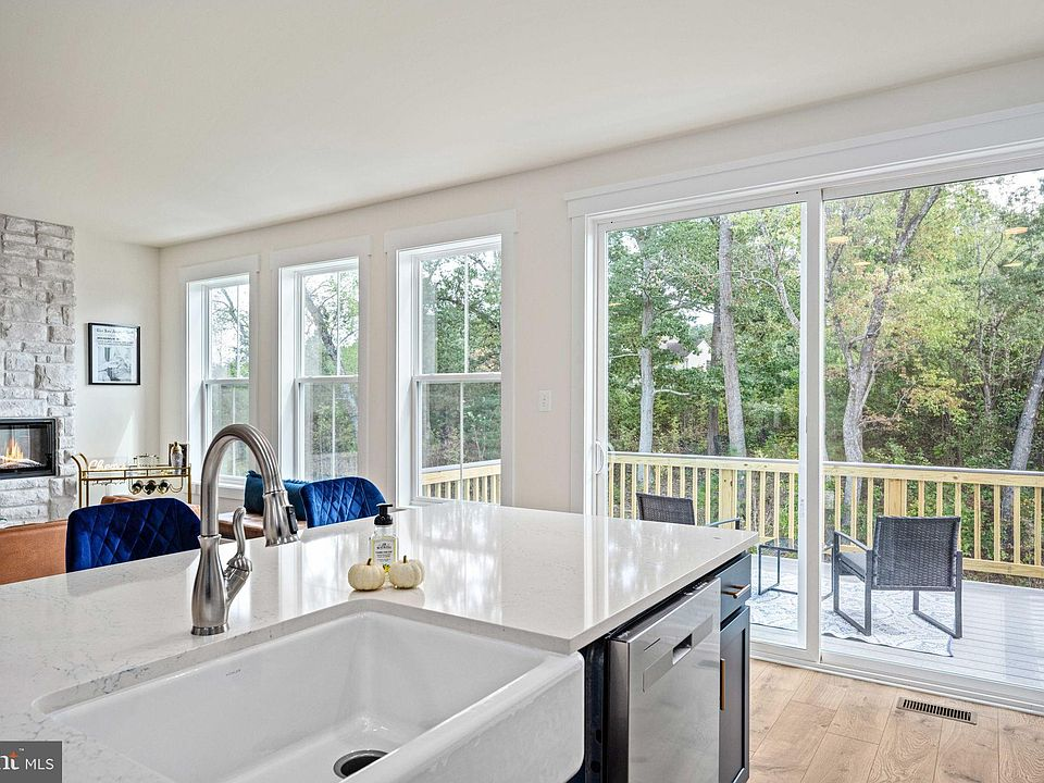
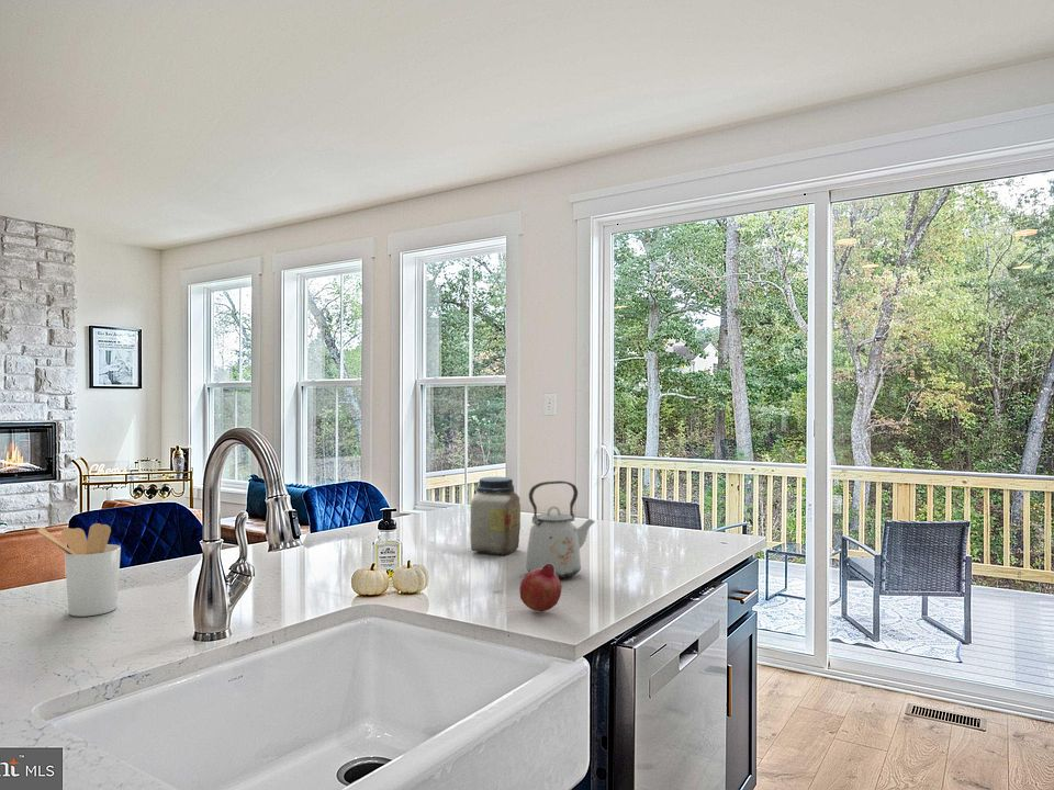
+ utensil holder [36,522,122,618]
+ kettle [525,479,596,579]
+ jar [469,476,522,556]
+ fruit [518,564,563,613]
